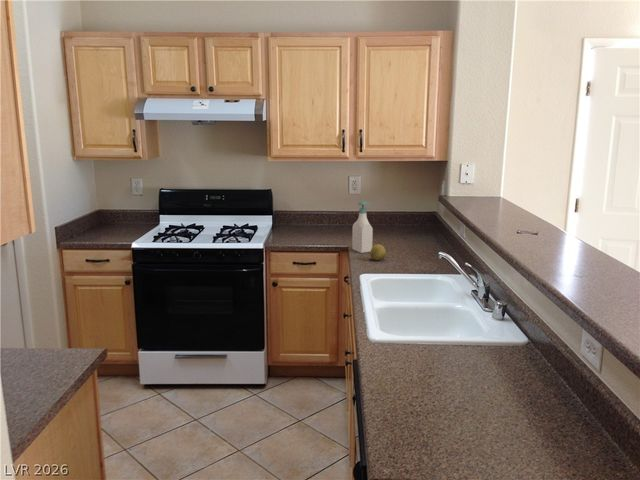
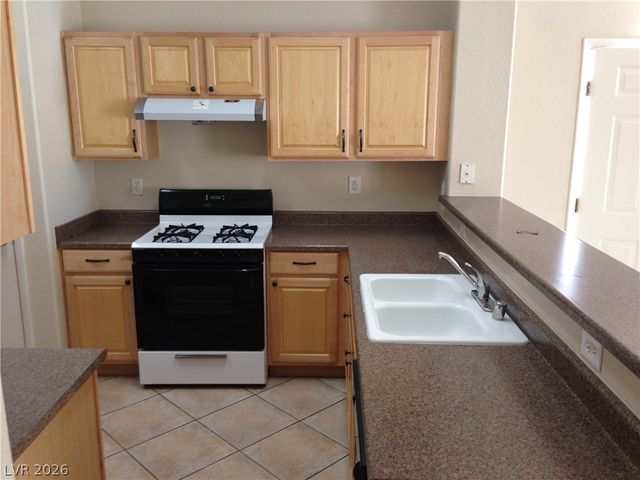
- fruit [369,243,387,261]
- soap bottle [351,200,374,254]
